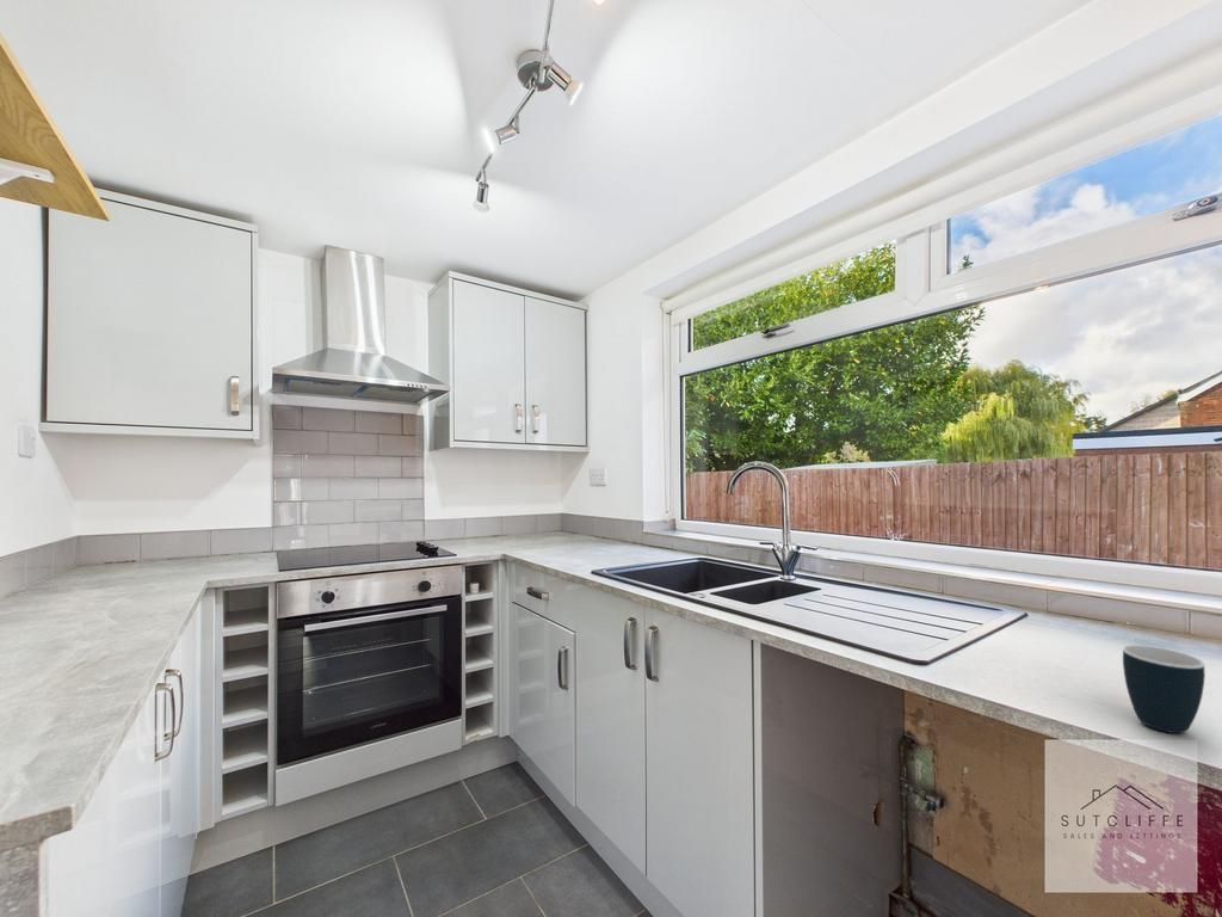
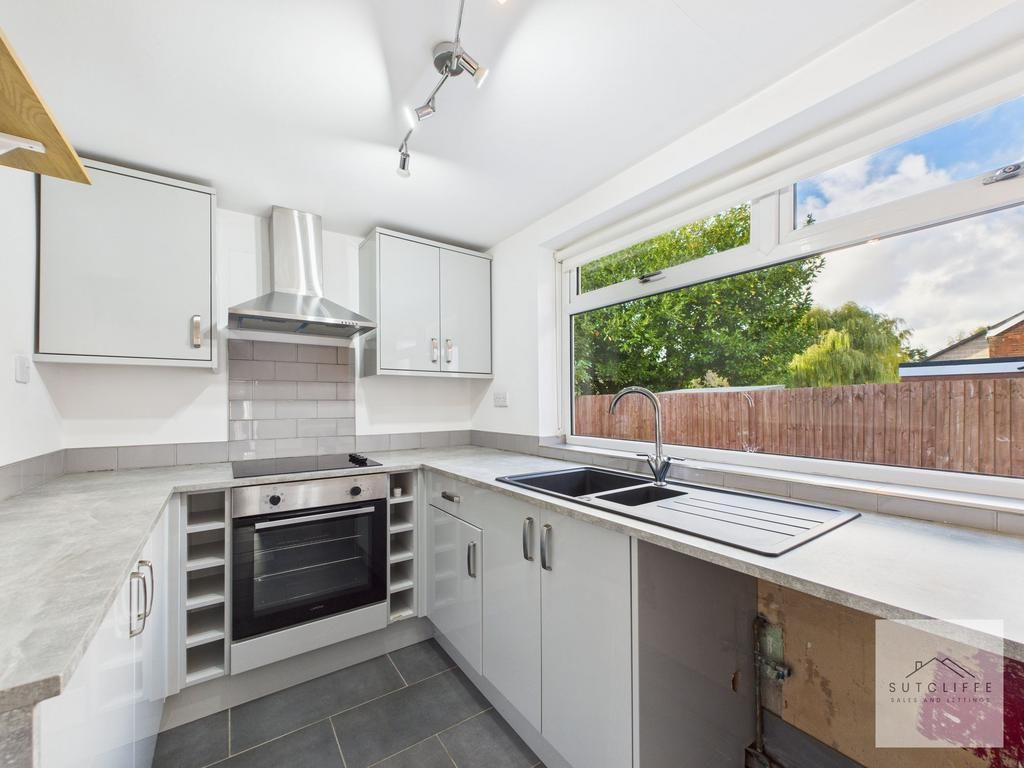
- mug [1122,644,1206,734]
